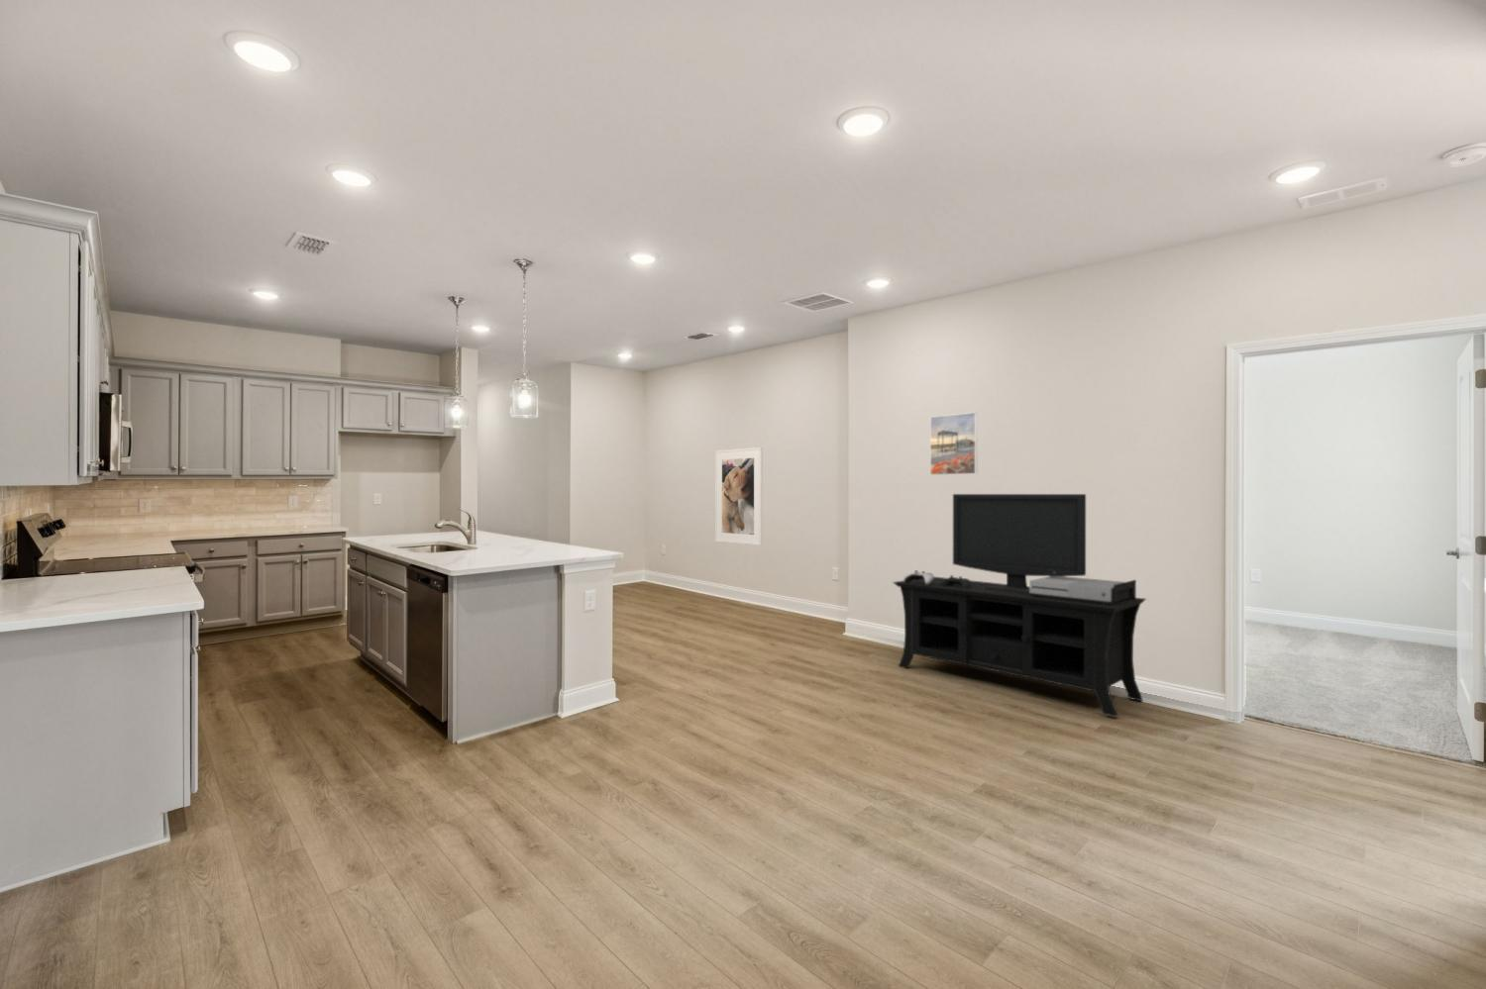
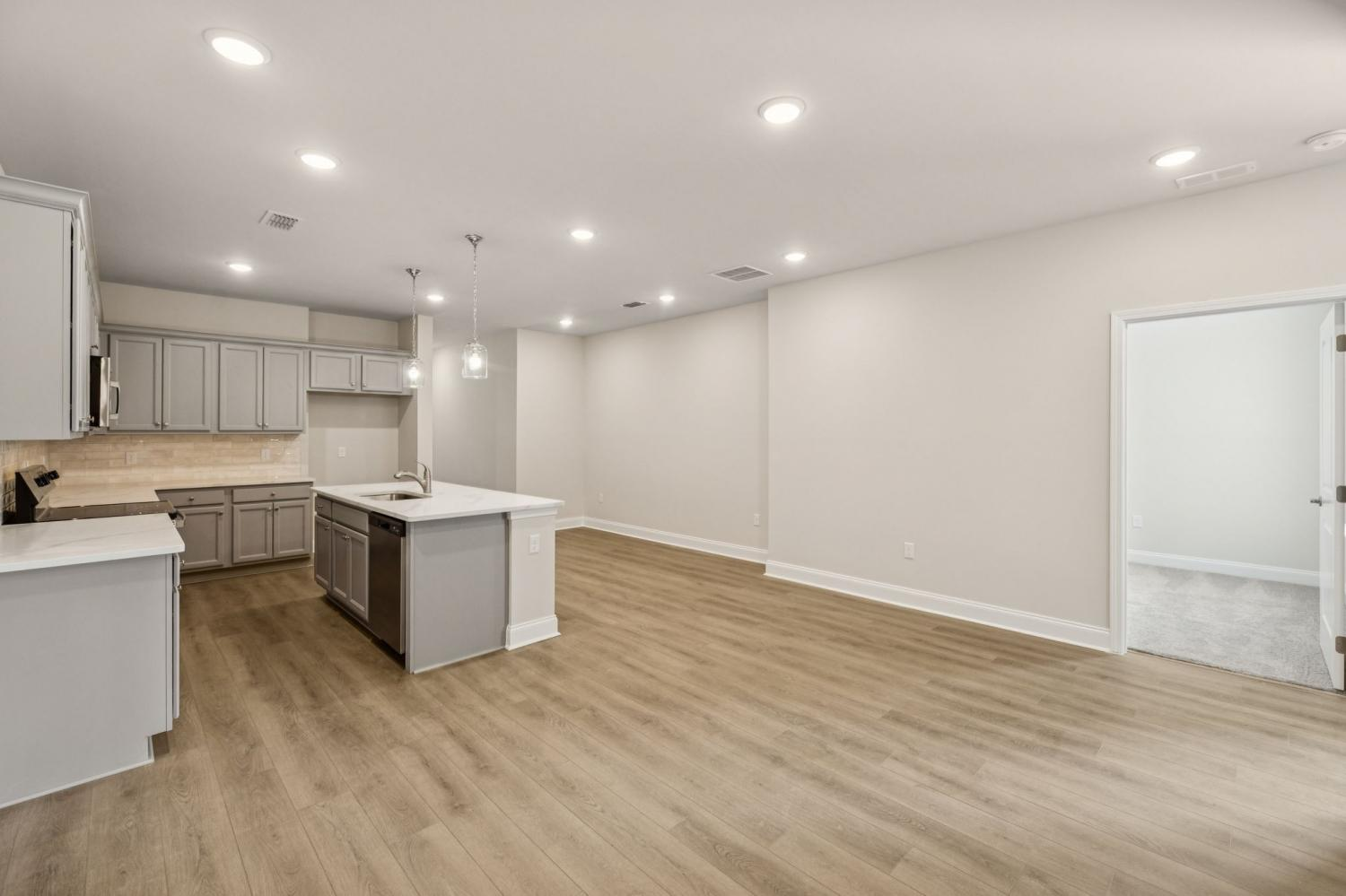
- media console [892,493,1147,717]
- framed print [930,412,979,476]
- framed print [714,447,763,546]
